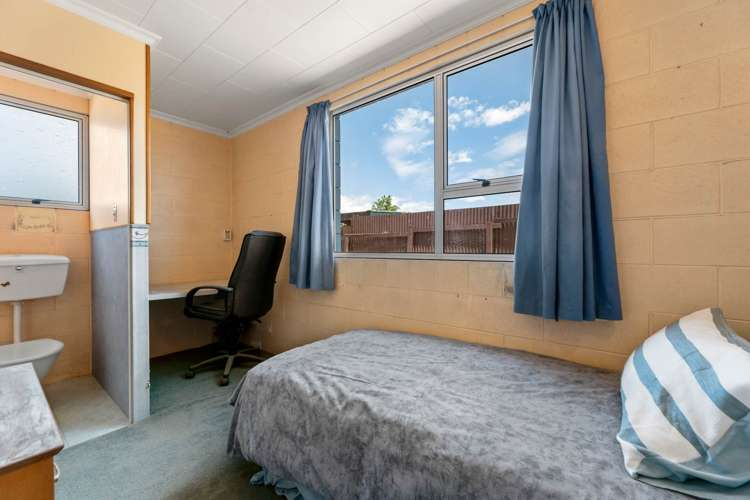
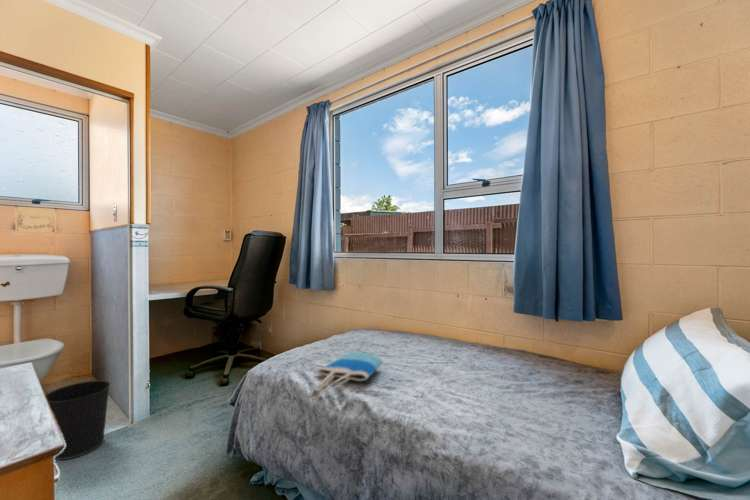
+ wastebasket [45,379,111,461]
+ tote bag [316,351,384,392]
